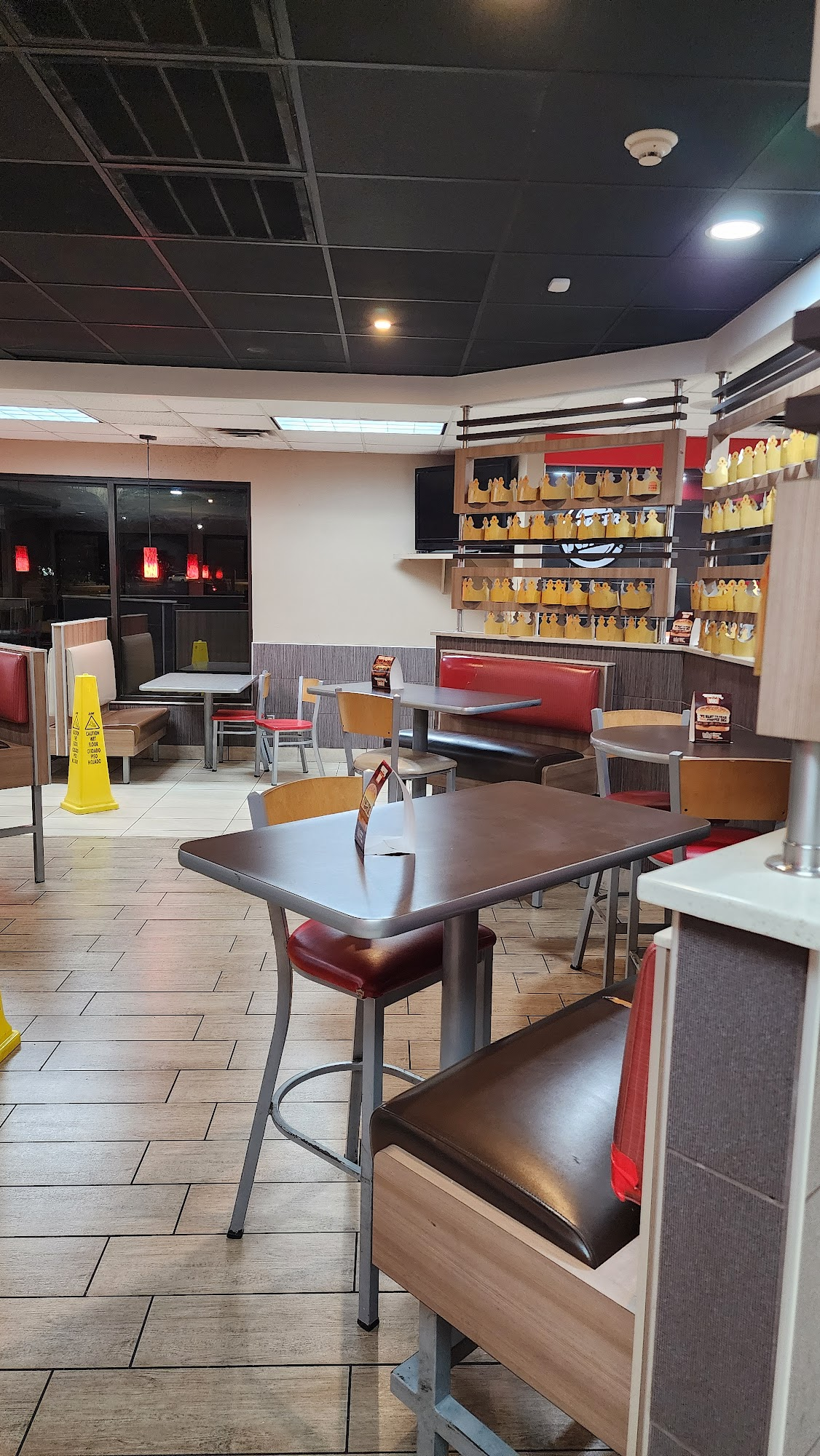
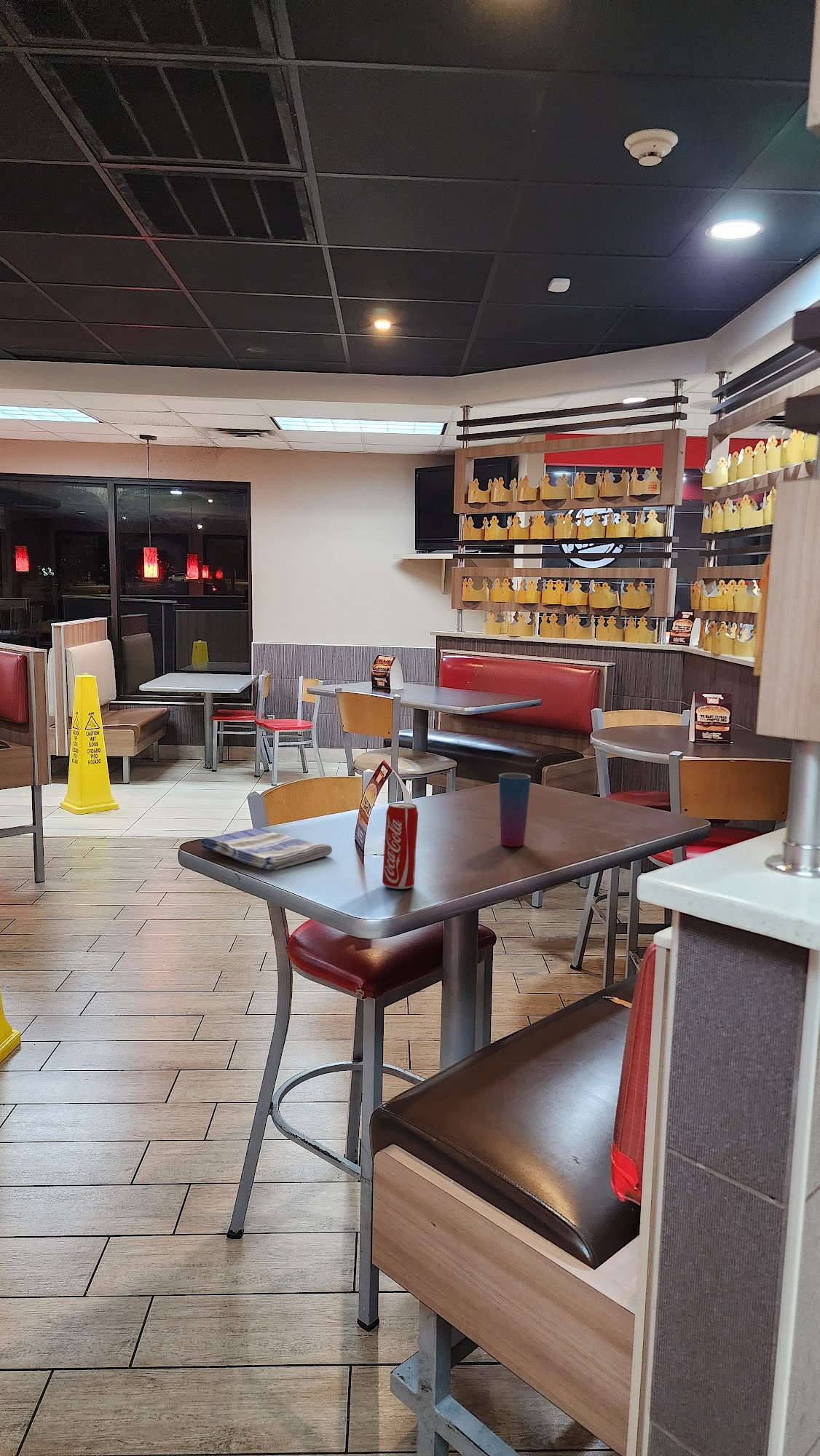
+ cup [498,772,532,847]
+ dish towel [200,828,333,871]
+ beverage can [382,802,419,890]
